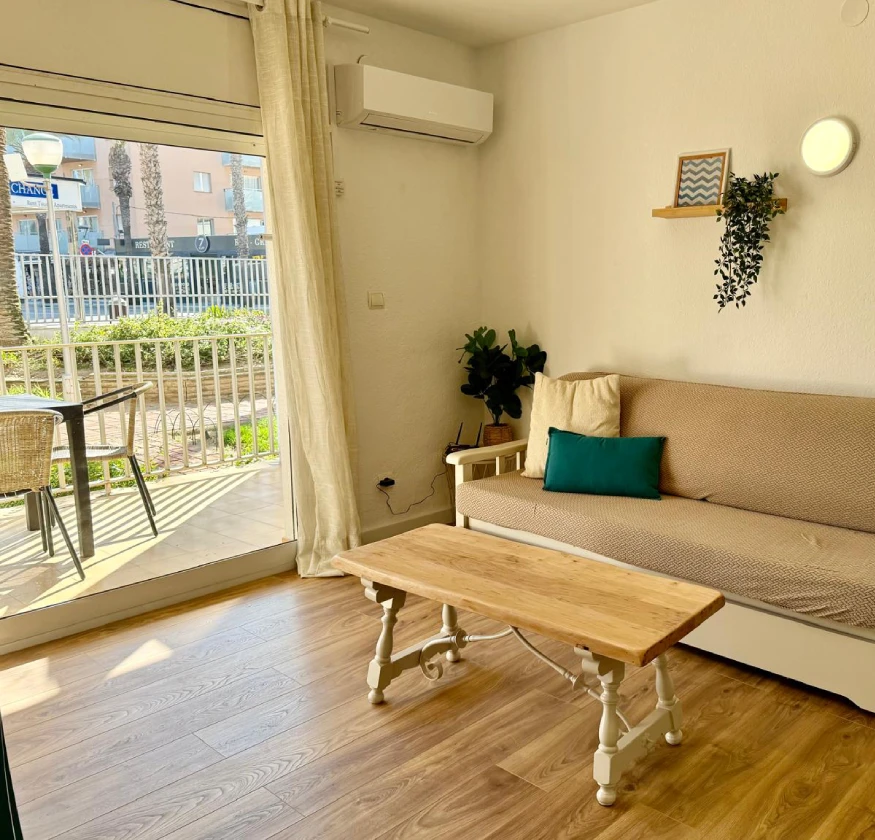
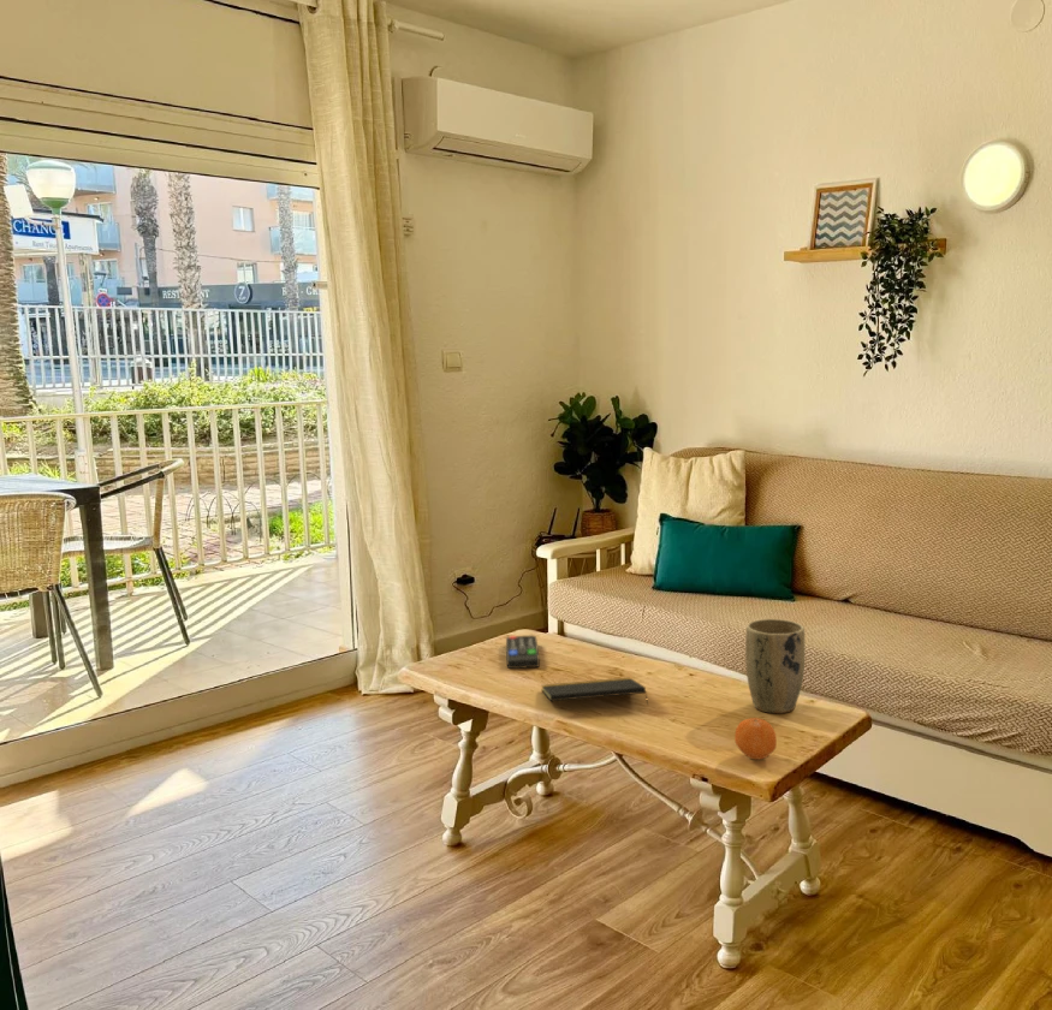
+ notepad [540,677,649,706]
+ plant pot [744,618,806,714]
+ fruit [733,717,778,760]
+ remote control [505,634,541,670]
